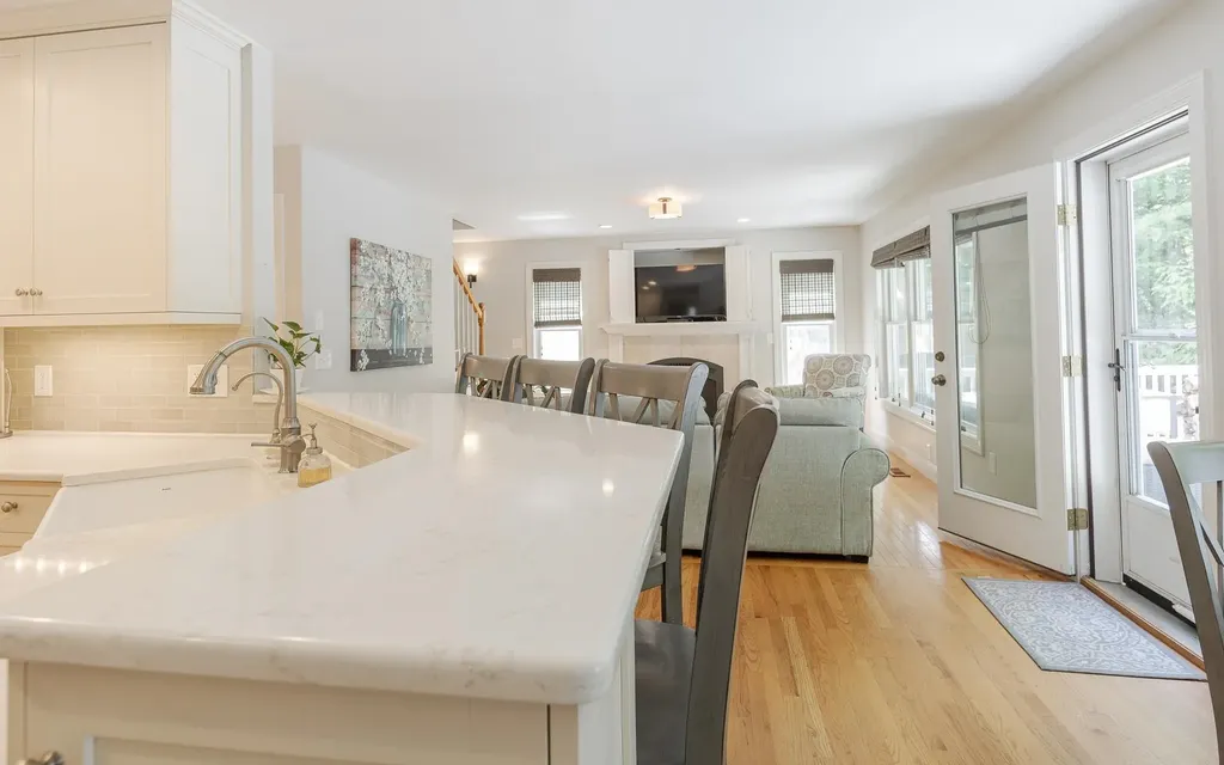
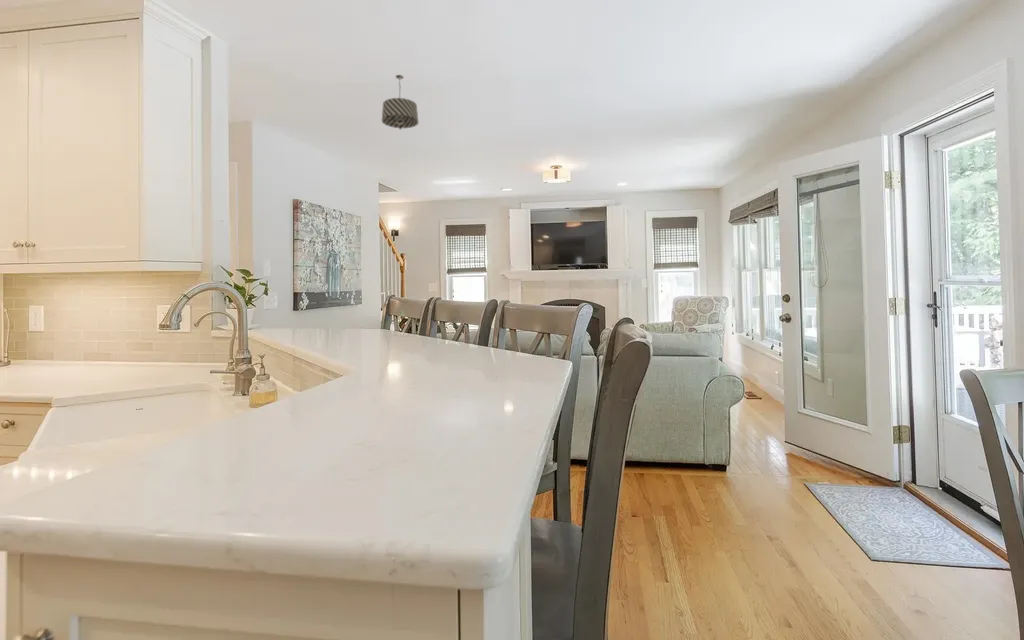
+ pendant light [381,74,420,131]
